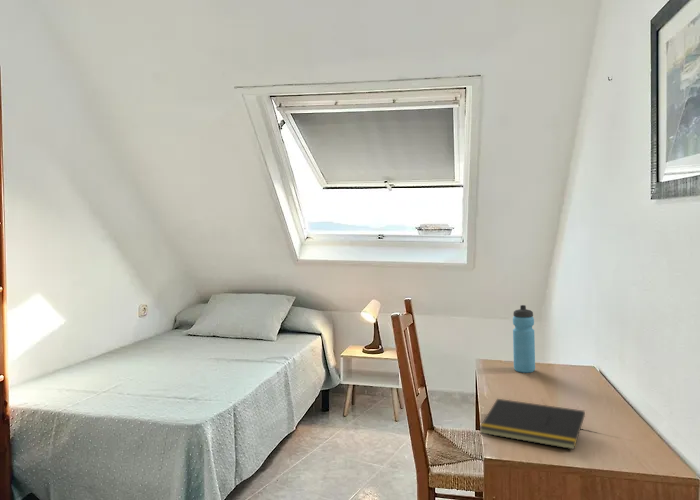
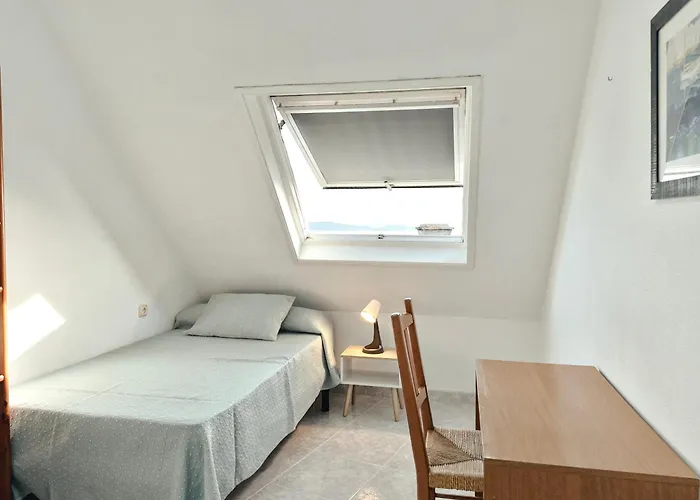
- notepad [478,398,586,450]
- water bottle [512,304,536,374]
